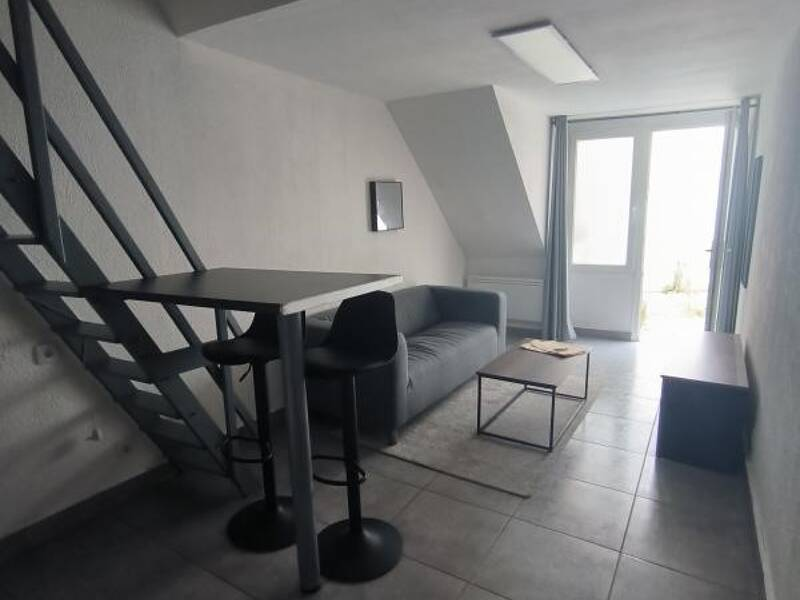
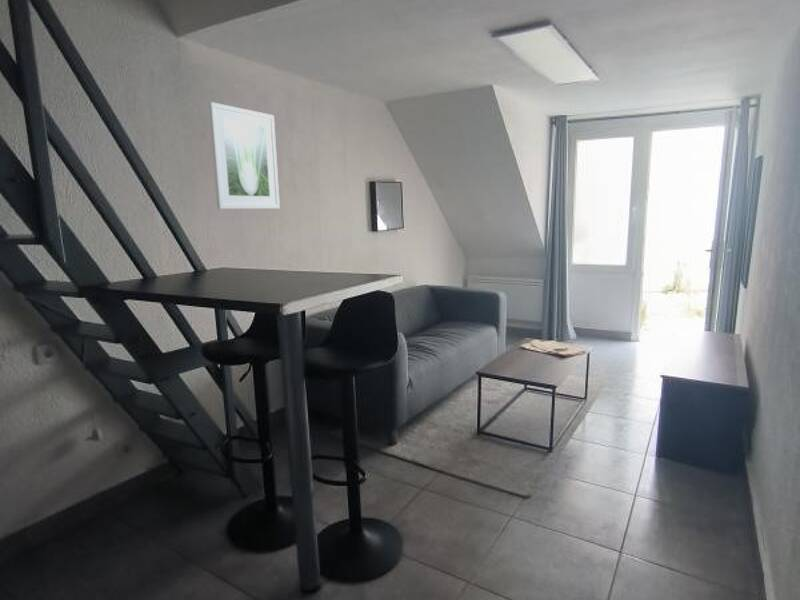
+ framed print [208,101,281,210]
